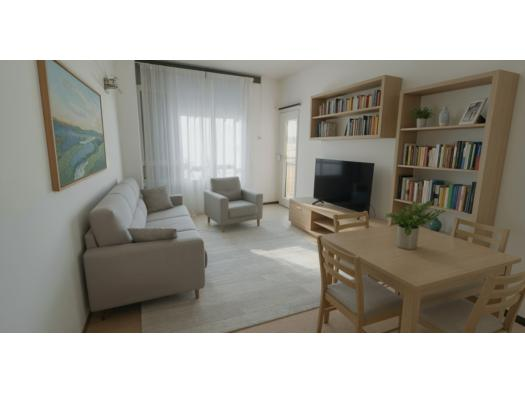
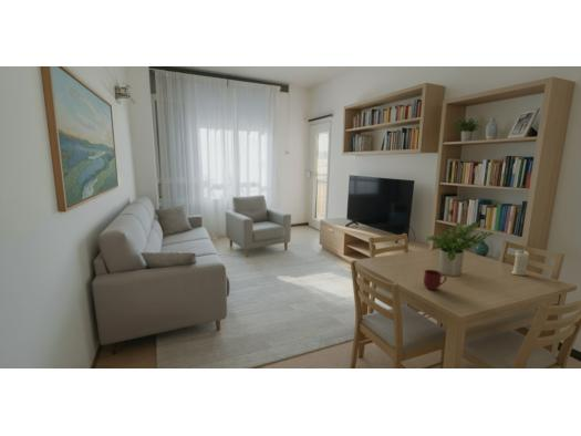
+ candle [510,249,530,277]
+ mug [423,269,448,291]
